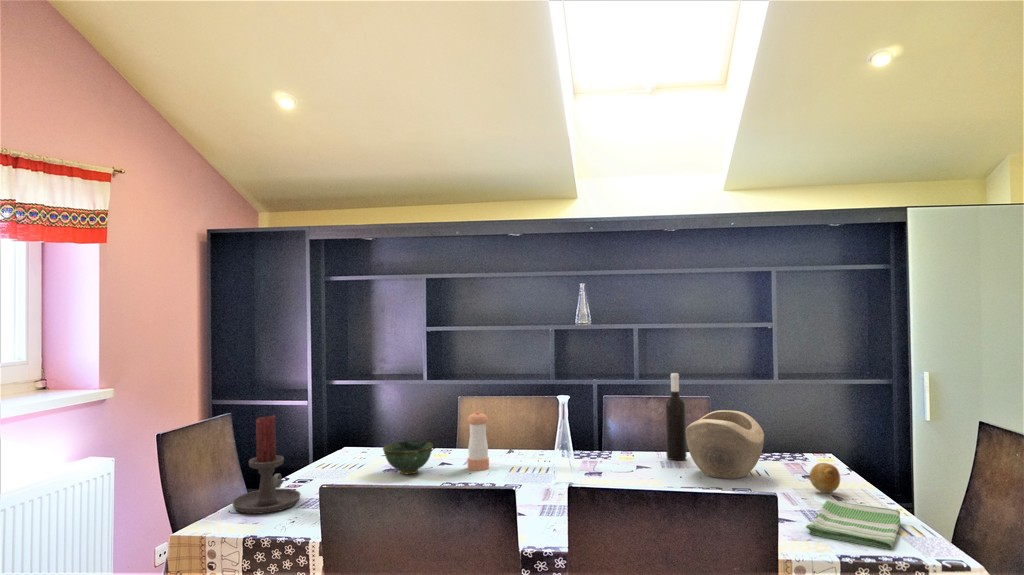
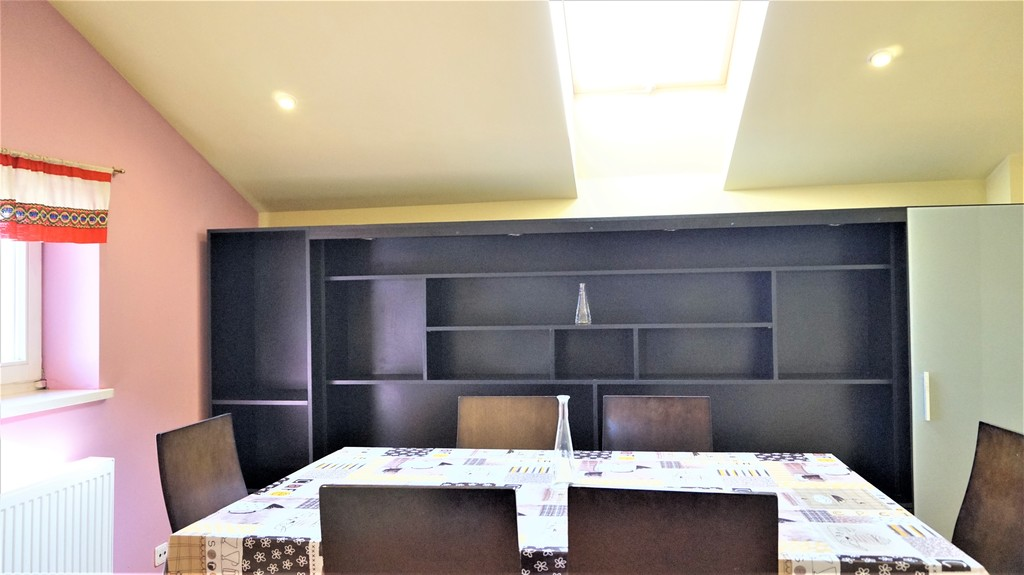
- bowl [382,439,434,476]
- dish towel [805,498,901,550]
- fruit [809,462,841,494]
- wine bottle [664,372,688,461]
- decorative bowl [685,409,765,480]
- pepper shaker [466,410,490,472]
- candle holder [231,414,302,515]
